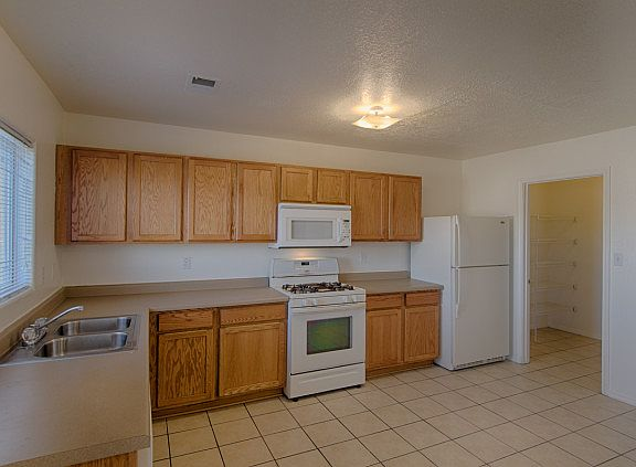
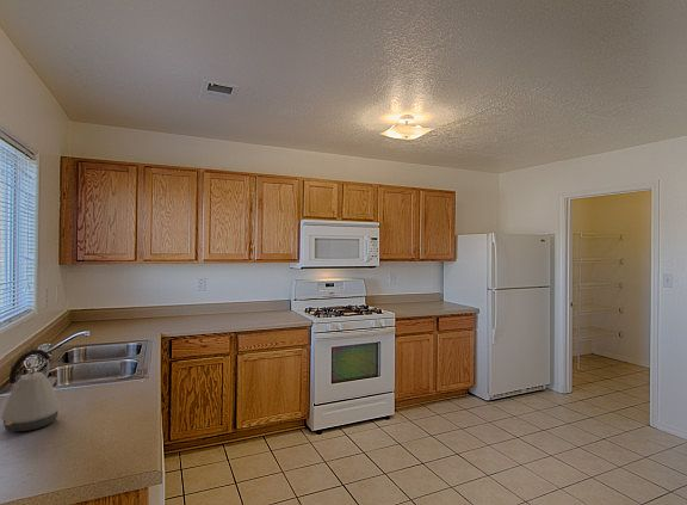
+ kettle [0,349,61,432]
